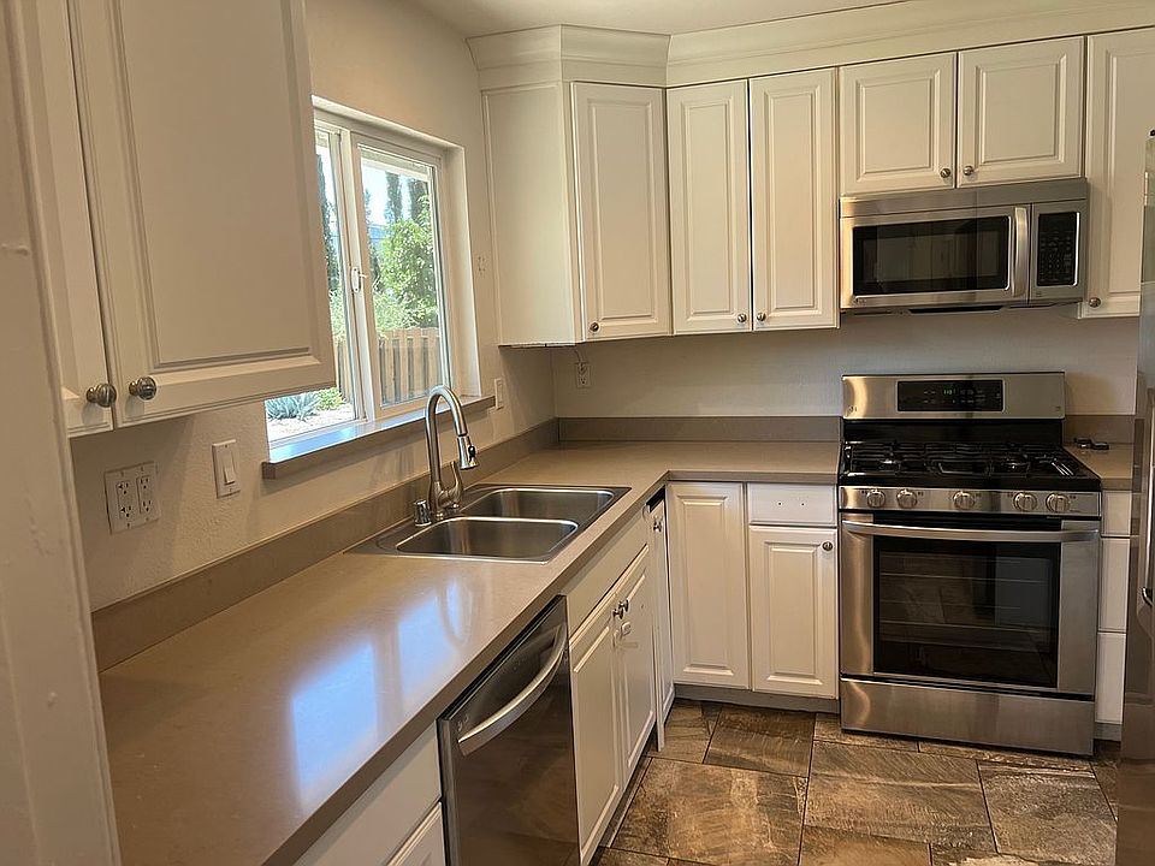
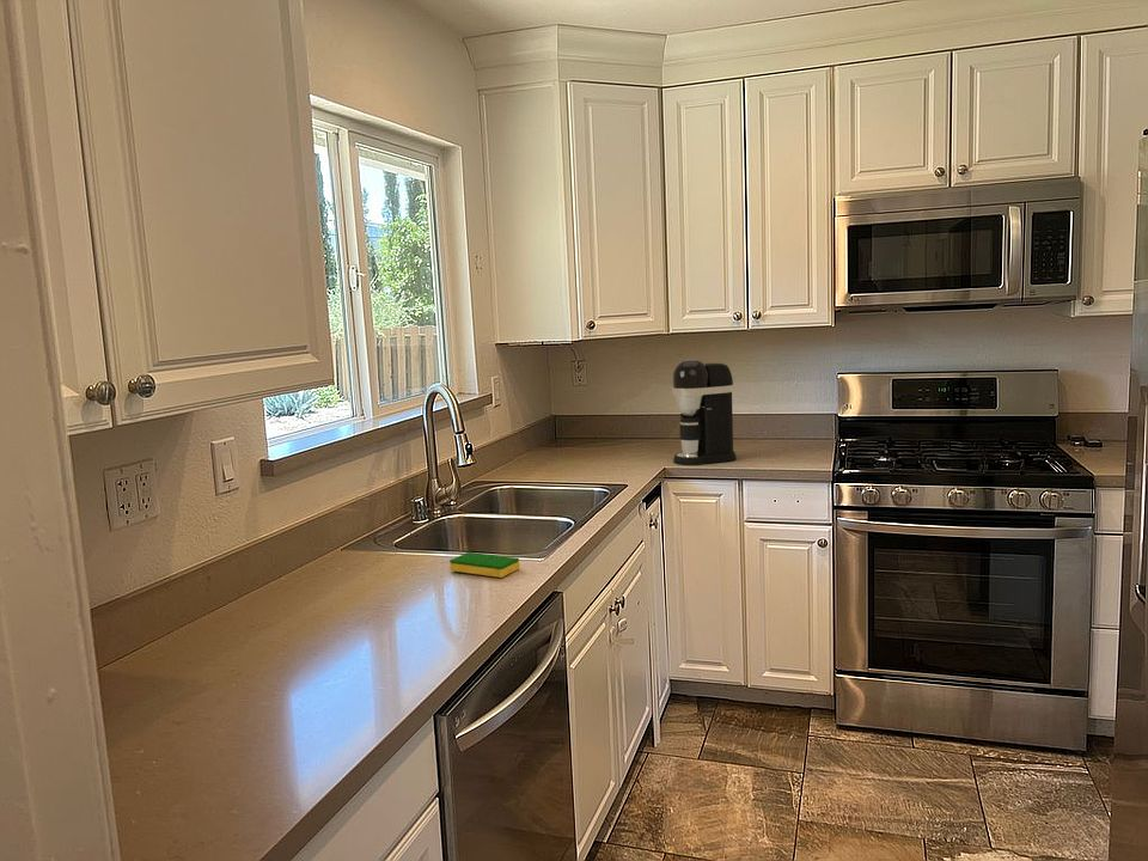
+ coffee maker [671,359,738,466]
+ dish sponge [448,551,520,579]
